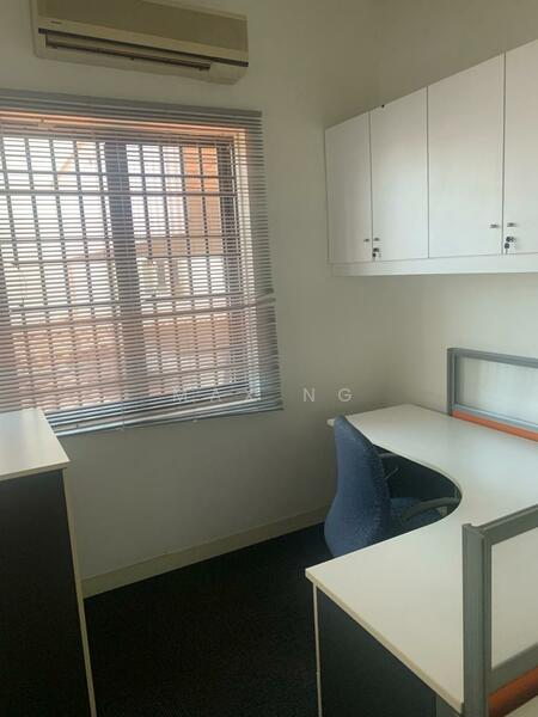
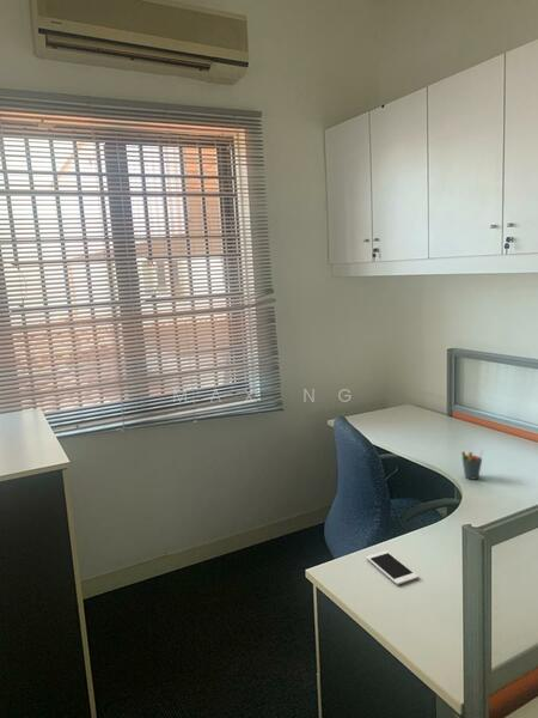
+ pen holder [460,449,484,481]
+ cell phone [366,549,420,586]
